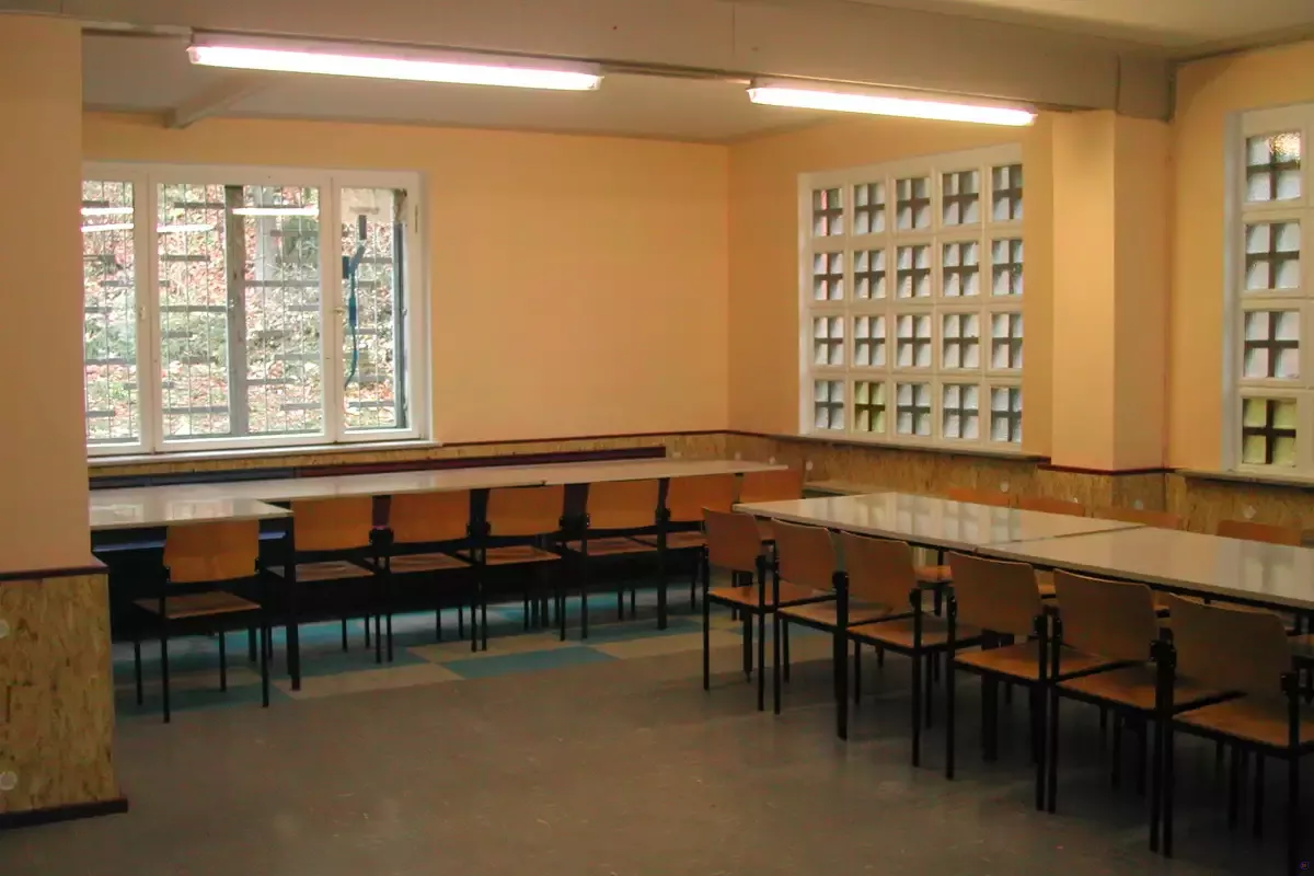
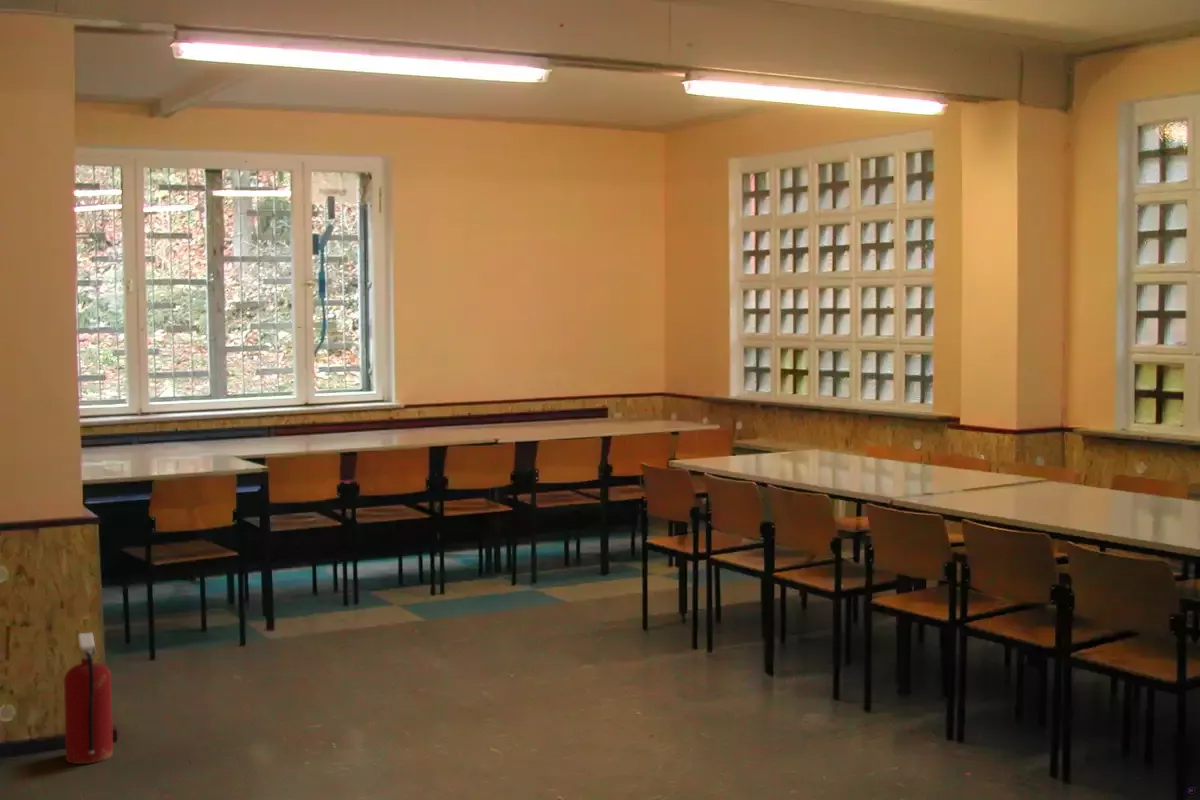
+ fire extinguisher [63,631,114,765]
